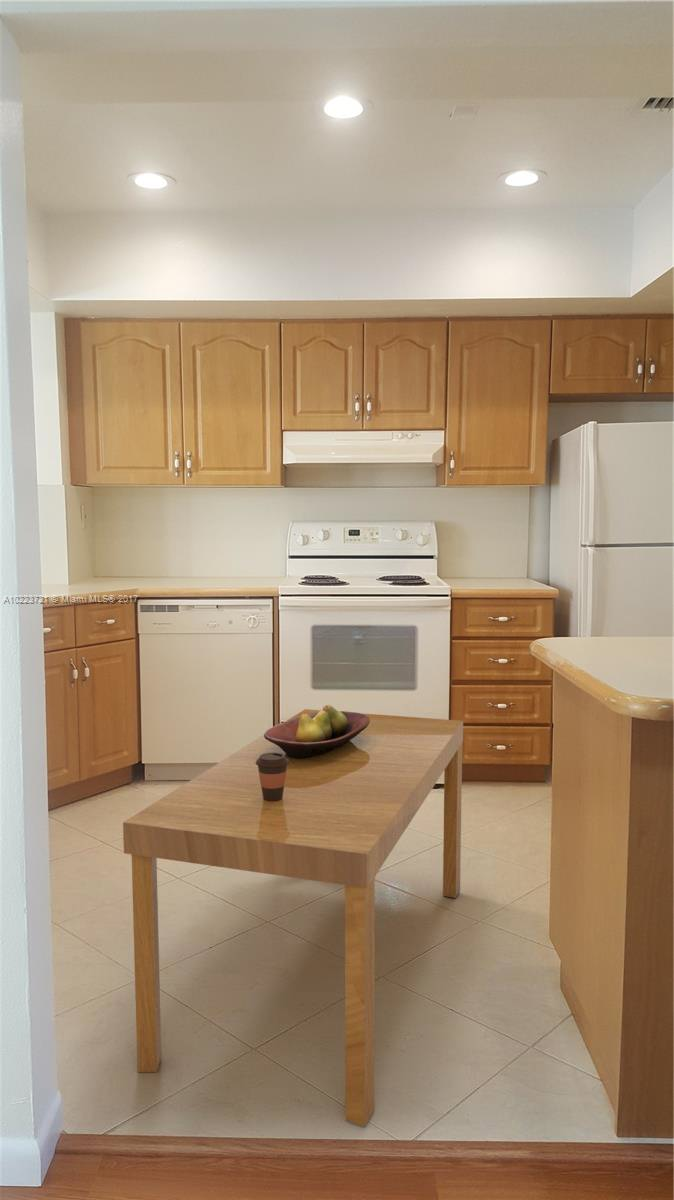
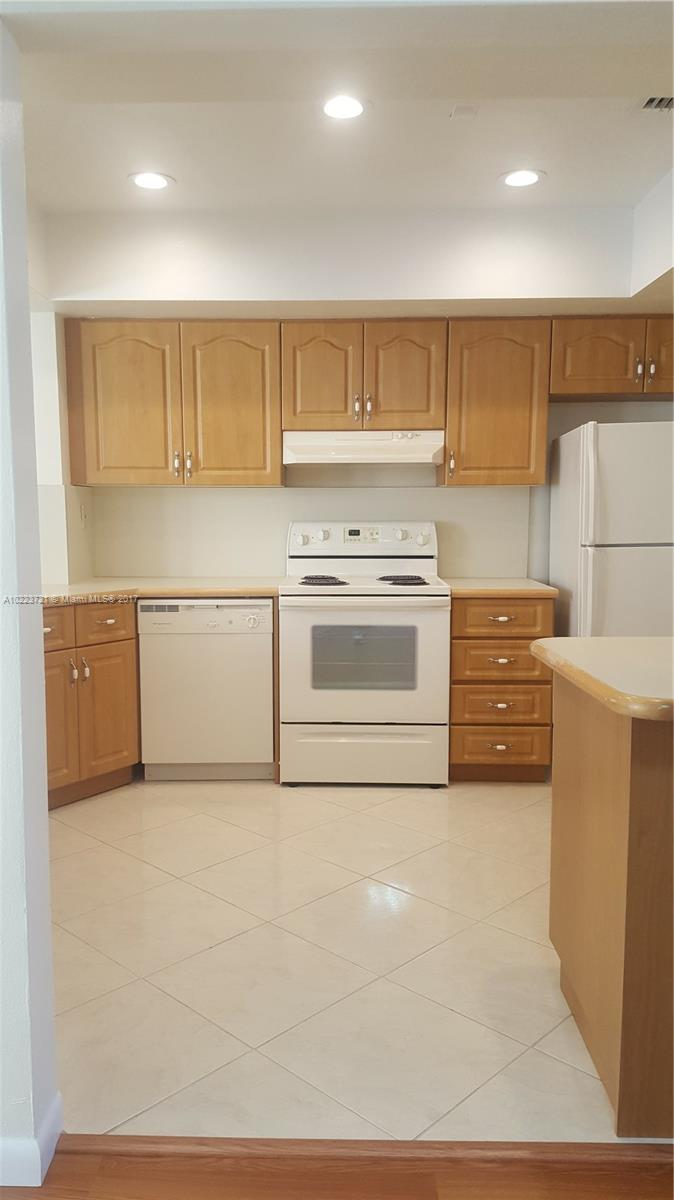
- coffee cup [256,753,289,801]
- fruit bowl [263,704,370,759]
- dining table [122,708,464,1128]
